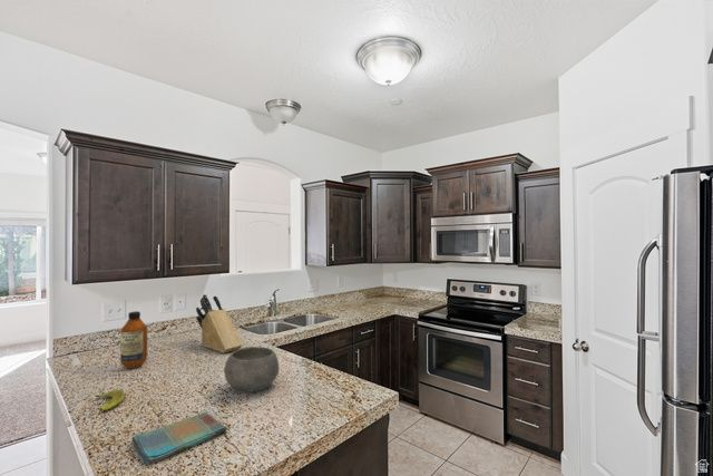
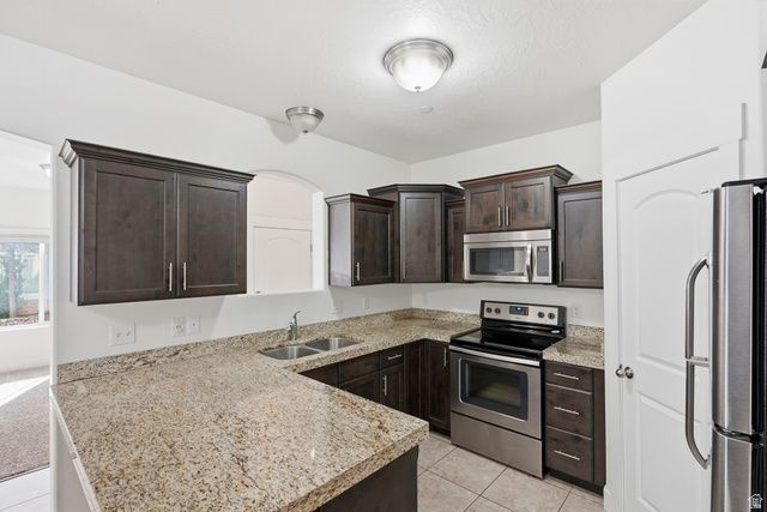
- bowl [223,346,280,394]
- bottle [119,310,148,370]
- dish towel [130,411,227,467]
- banana [94,388,125,411]
- knife block [195,293,243,354]
